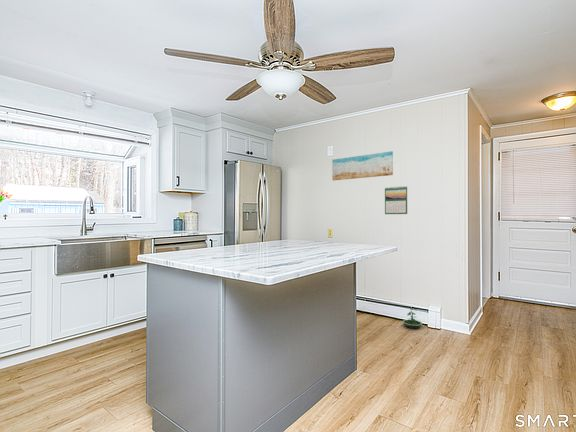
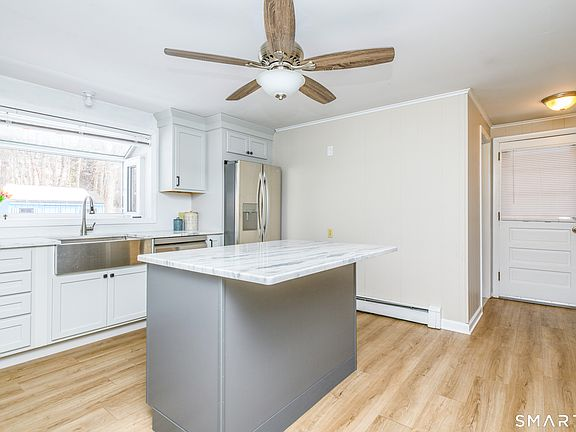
- wall art [331,150,394,181]
- terrarium [402,308,423,330]
- calendar [384,185,408,215]
